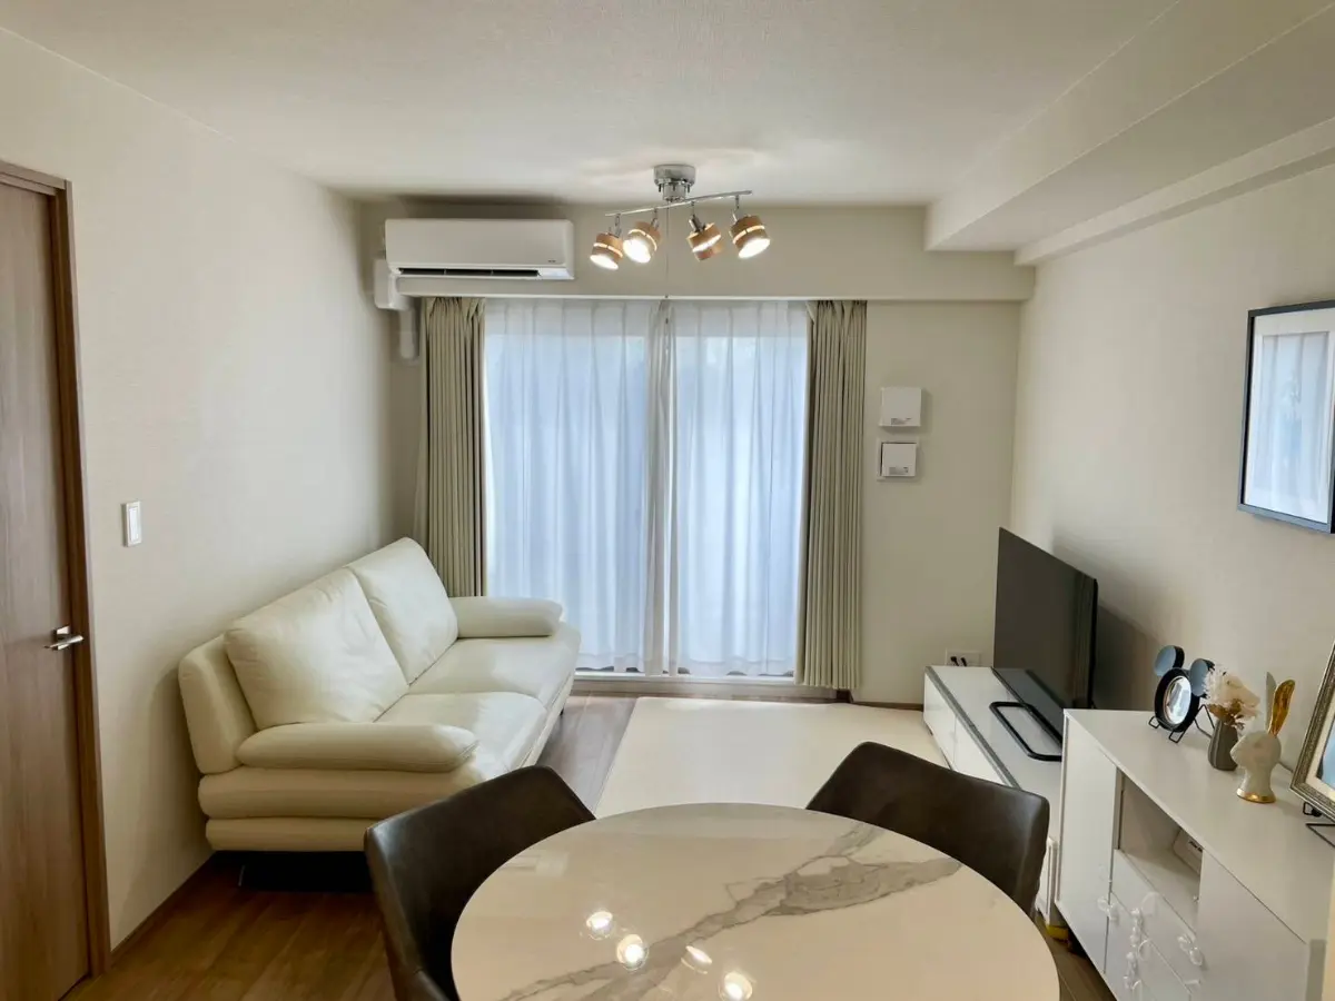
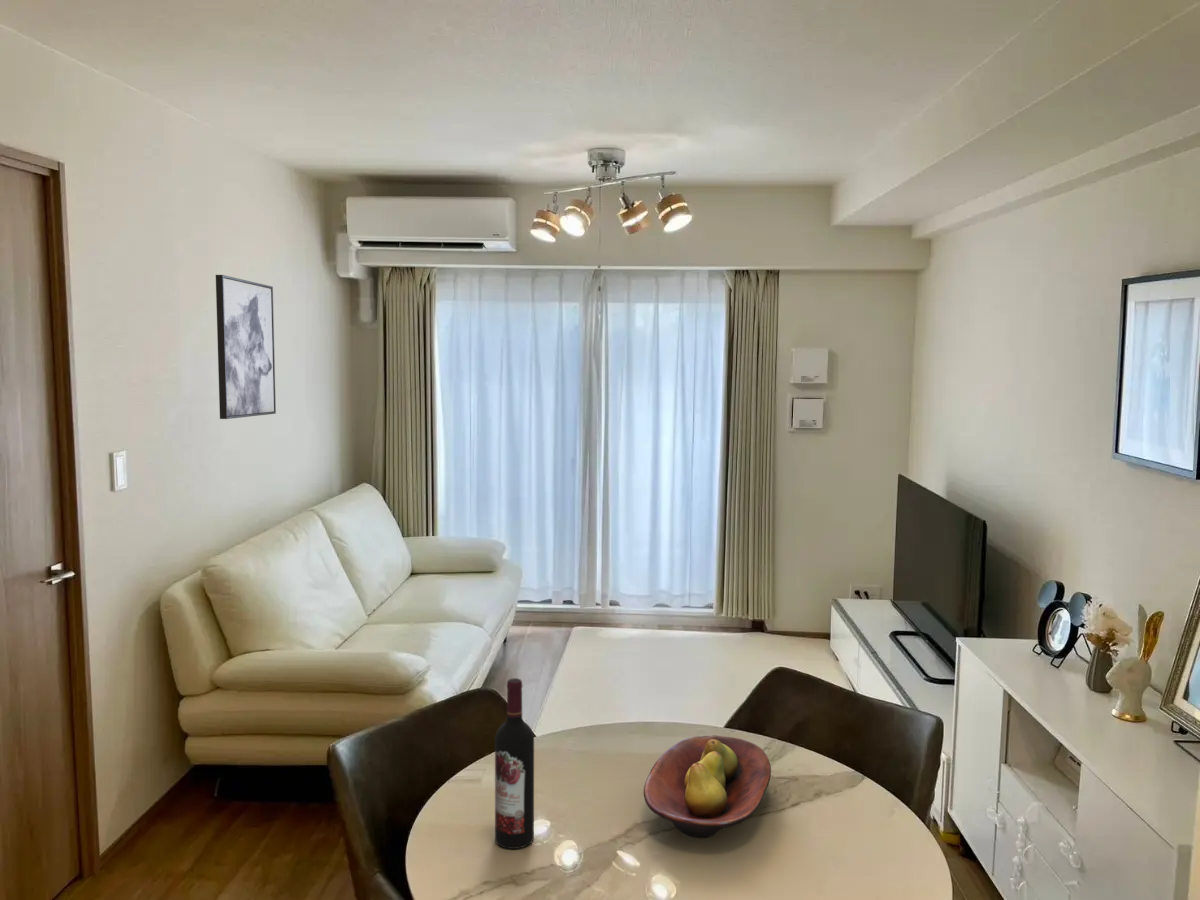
+ fruit bowl [642,734,772,839]
+ wine bottle [494,677,535,850]
+ wall art [215,274,277,420]
